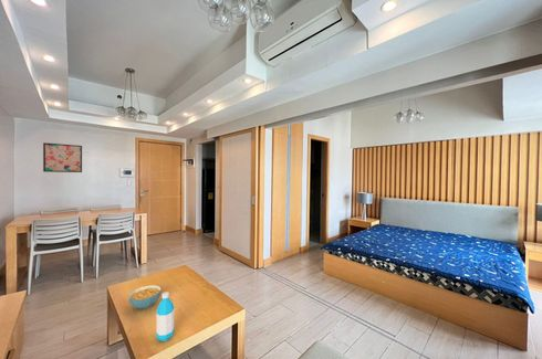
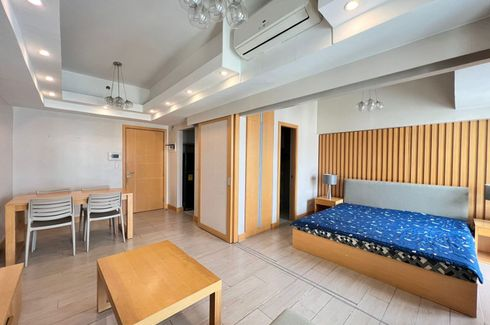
- wall art [42,141,83,173]
- cereal bowl [128,284,163,309]
- water bottle [155,291,176,342]
